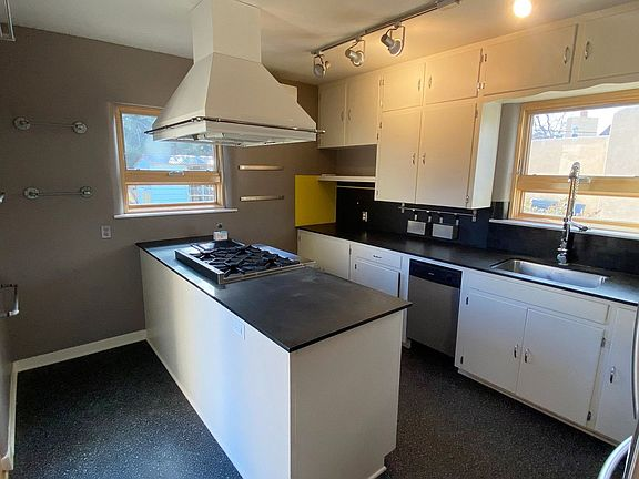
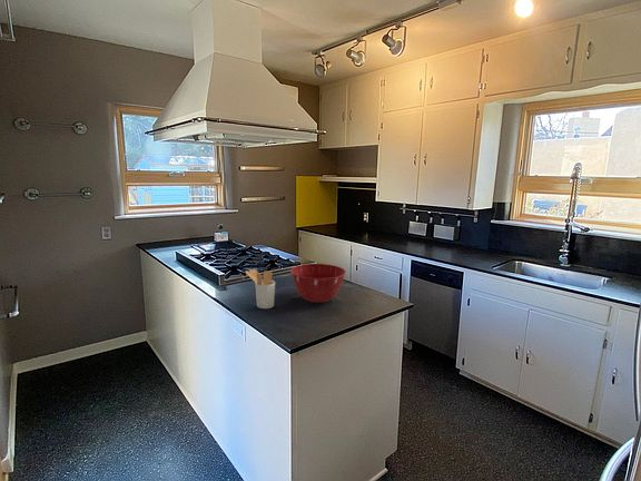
+ mixing bowl [289,263,347,304]
+ utensil holder [244,267,276,310]
